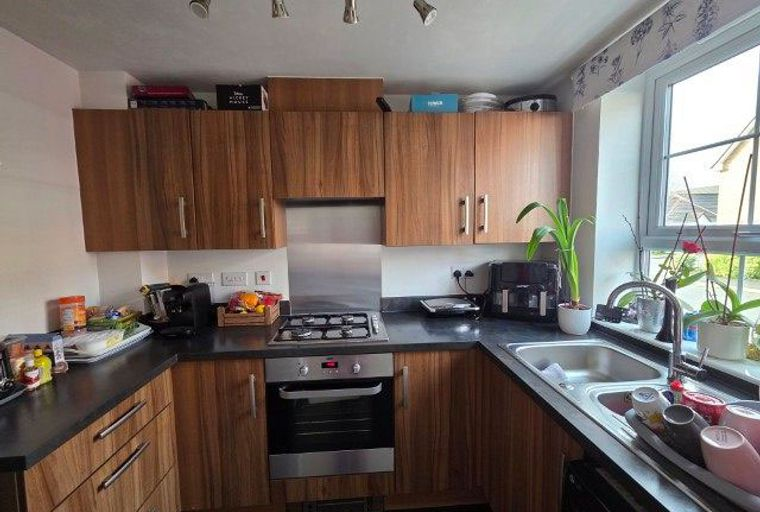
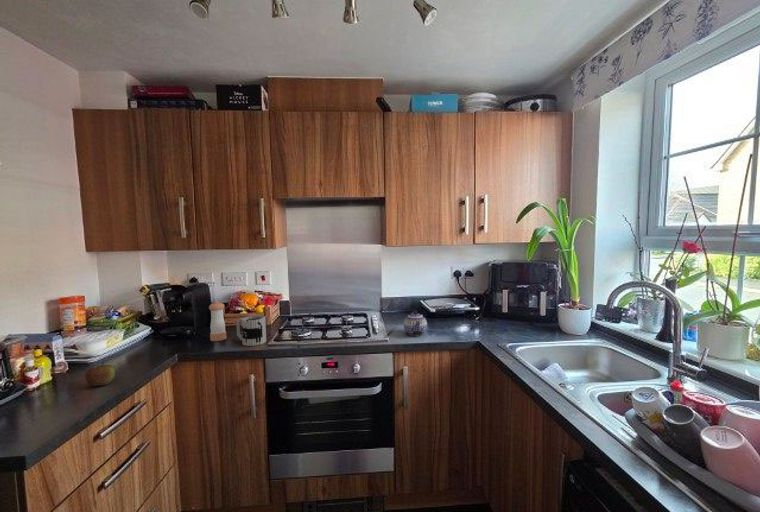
+ apple [84,361,116,387]
+ mug [236,314,267,347]
+ pepper shaker [208,300,227,342]
+ teapot [403,310,428,337]
